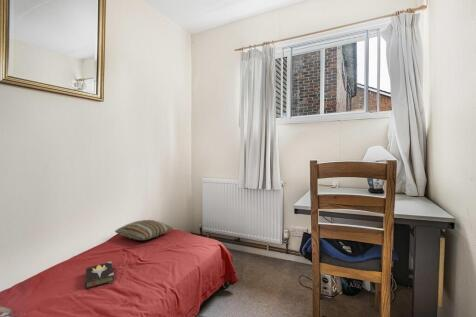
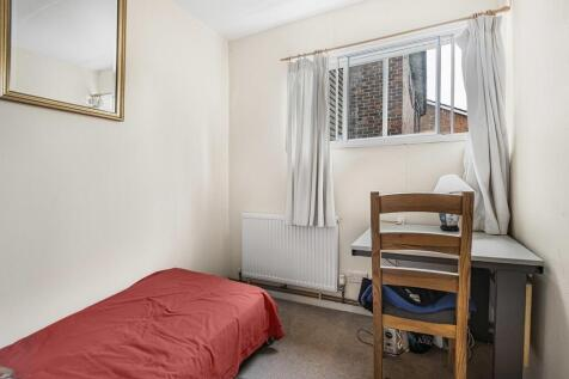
- hardback book [84,261,115,290]
- pillow [114,219,173,241]
